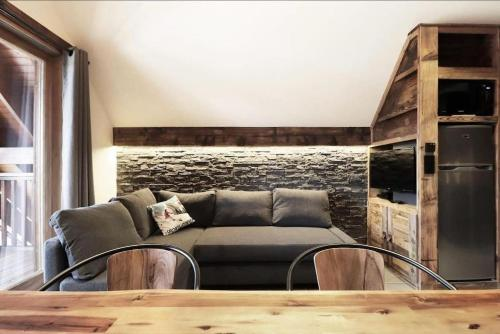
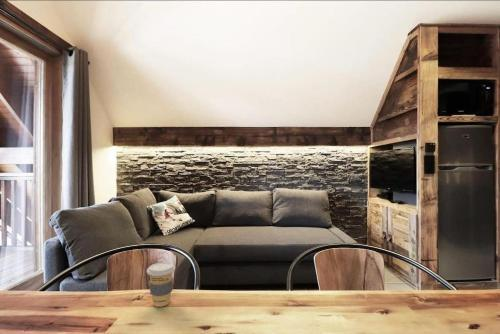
+ coffee cup [146,261,176,308]
